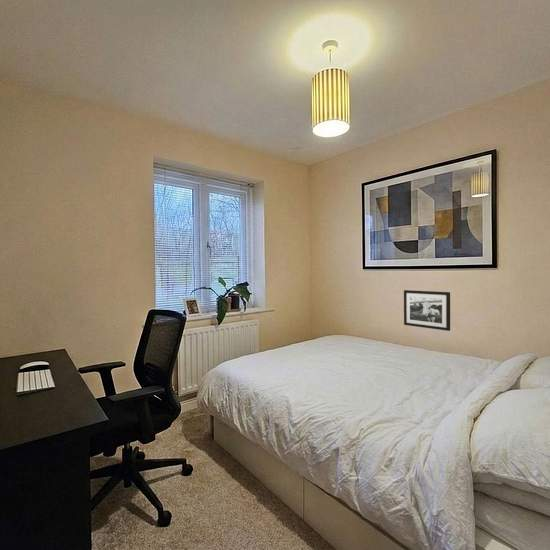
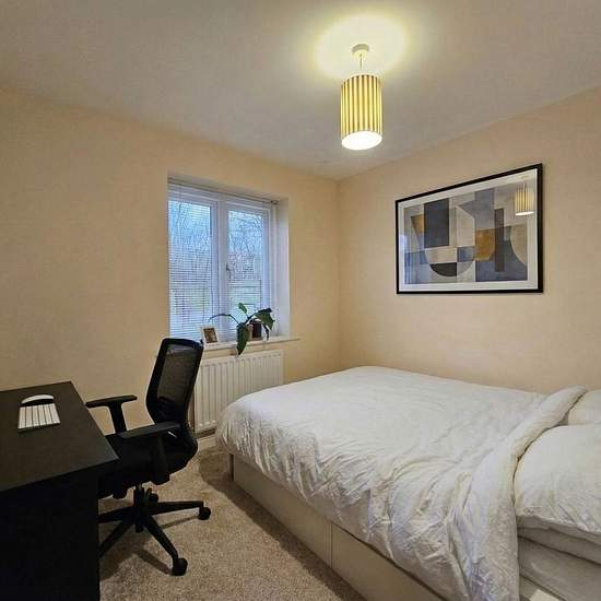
- picture frame [403,289,451,332]
